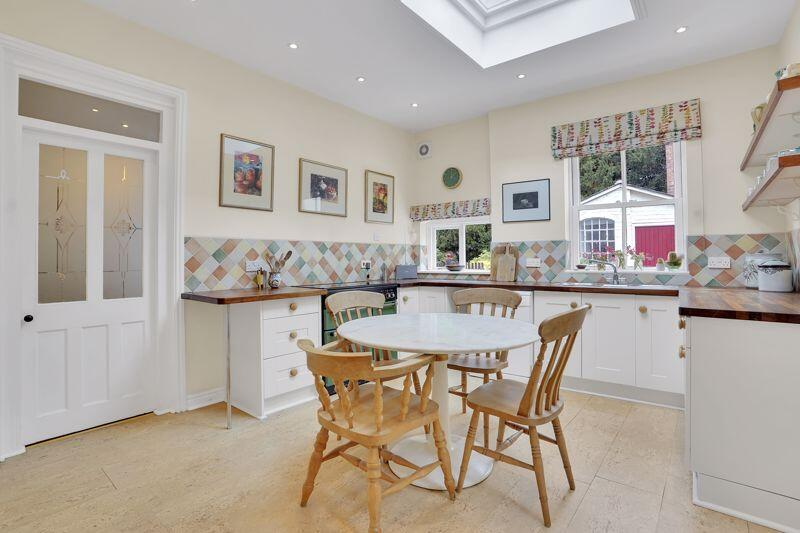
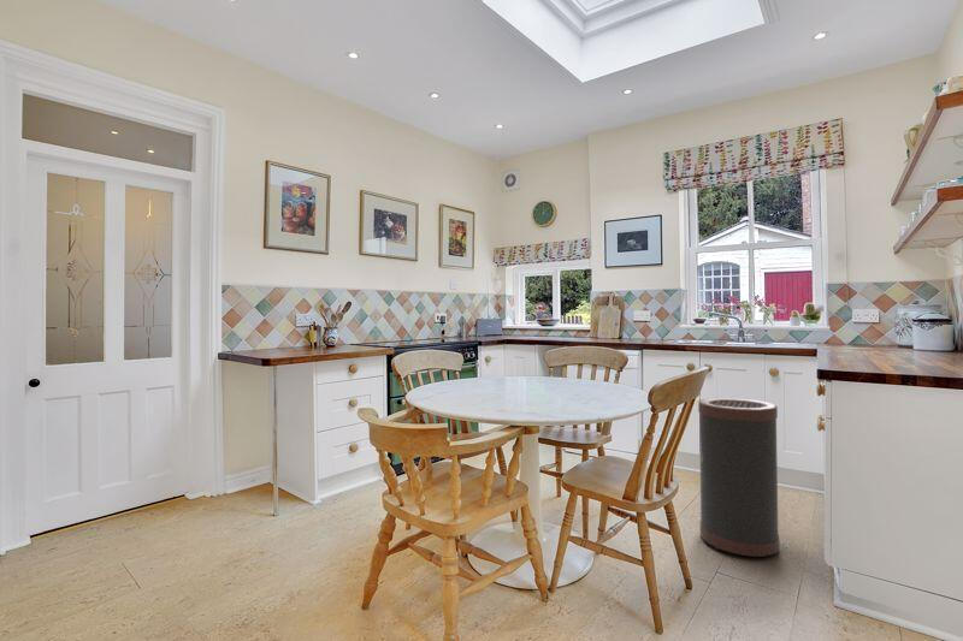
+ trash can [697,397,780,558]
